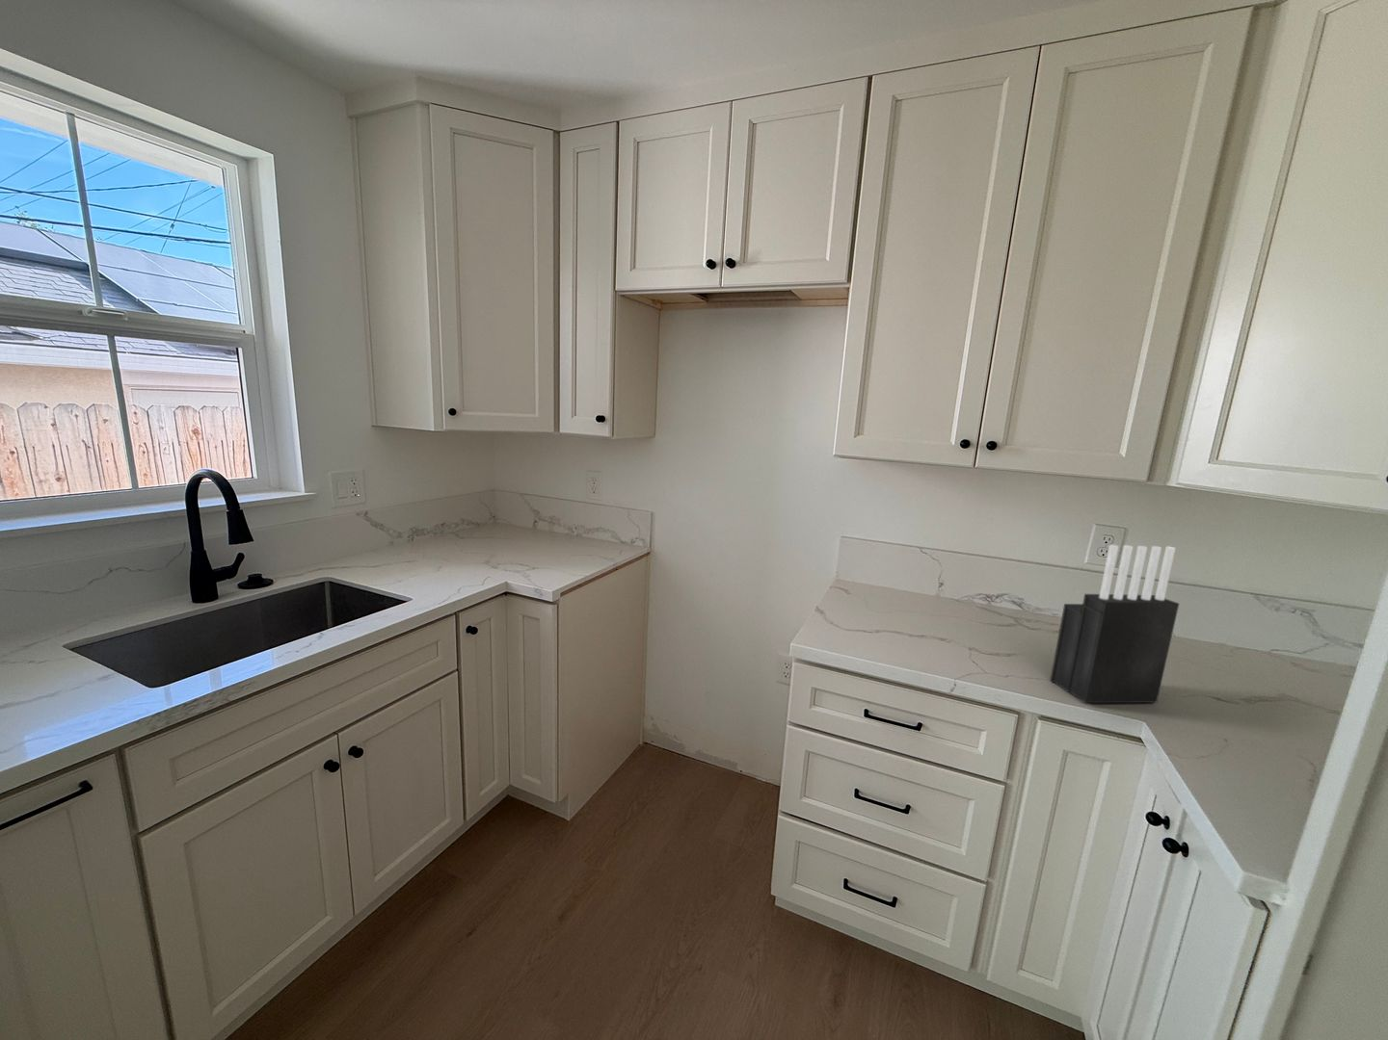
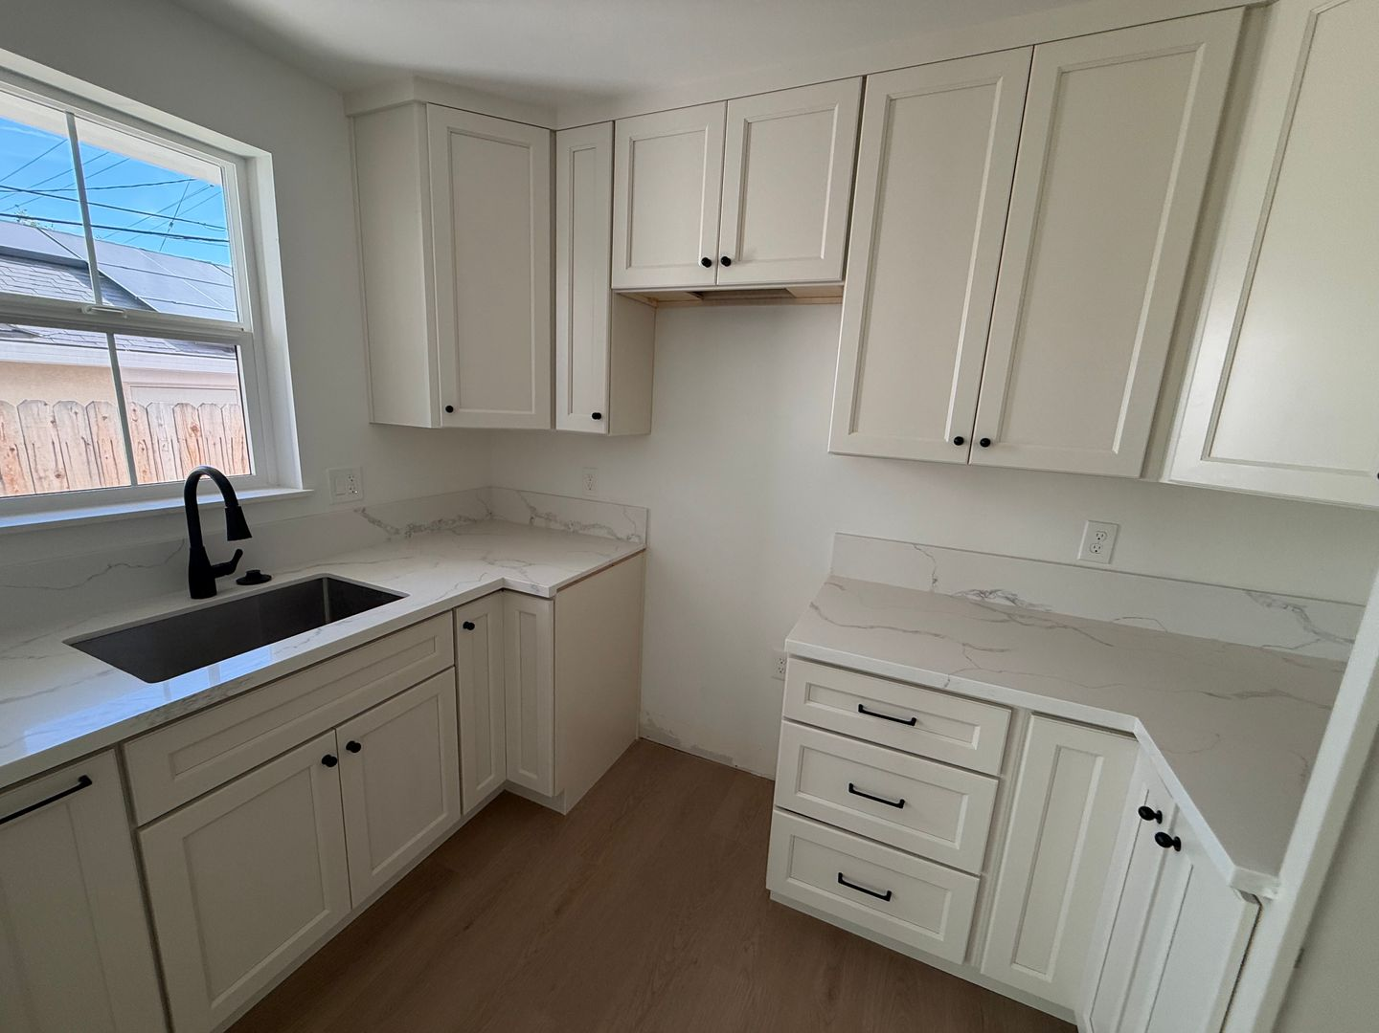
- knife block [1049,544,1180,704]
